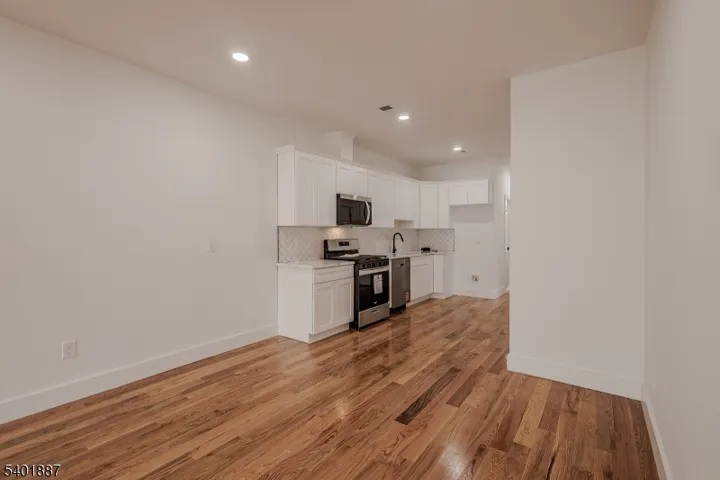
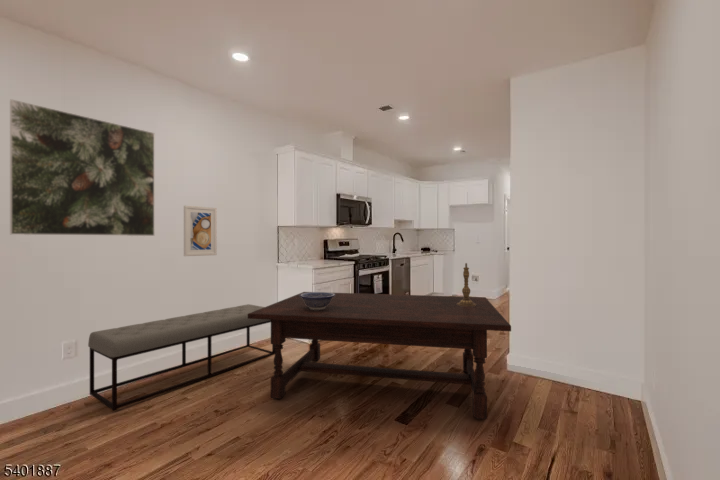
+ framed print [183,204,218,257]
+ decorative bowl [300,291,335,310]
+ candlestick [457,262,476,306]
+ dining table [248,291,512,420]
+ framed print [9,98,155,237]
+ bench [87,303,275,412]
